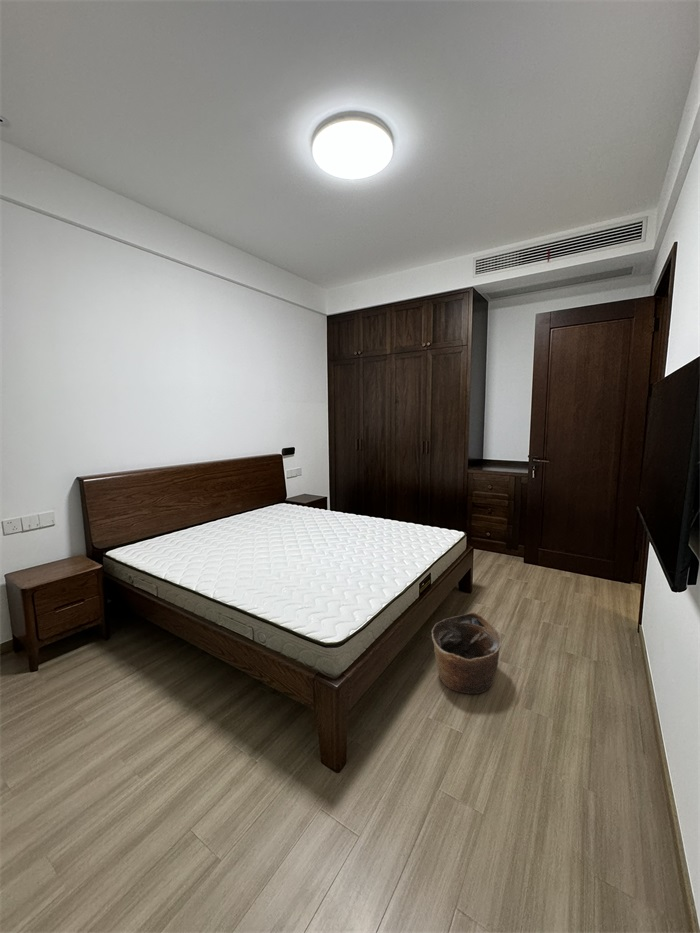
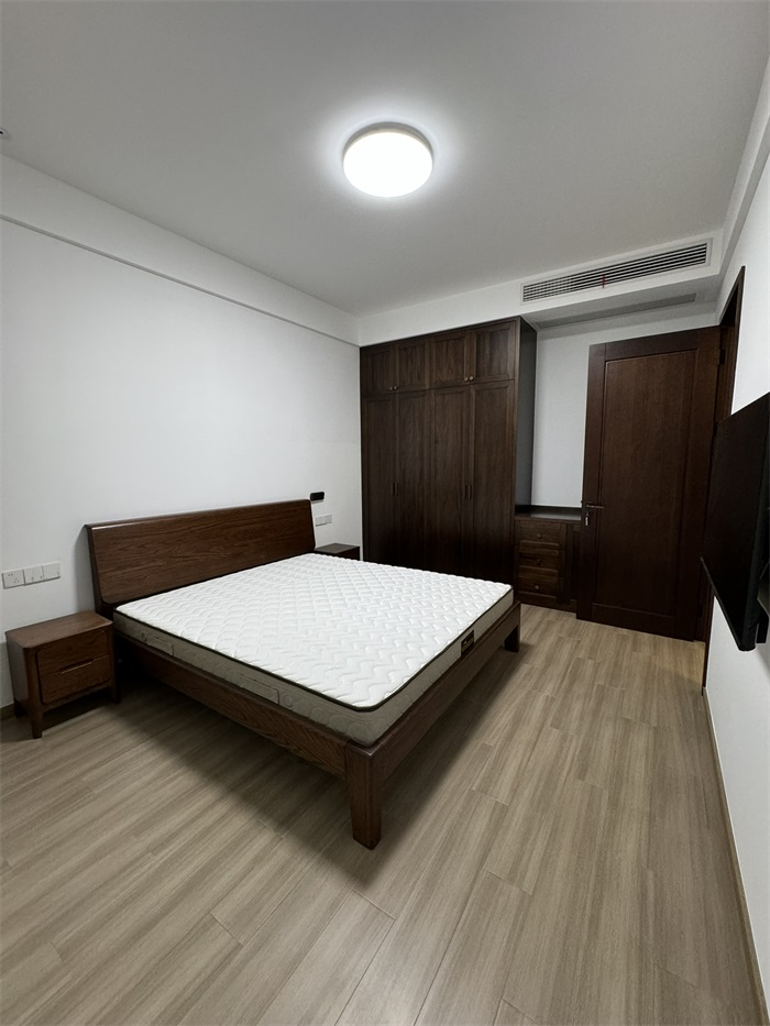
- basket [431,612,502,695]
